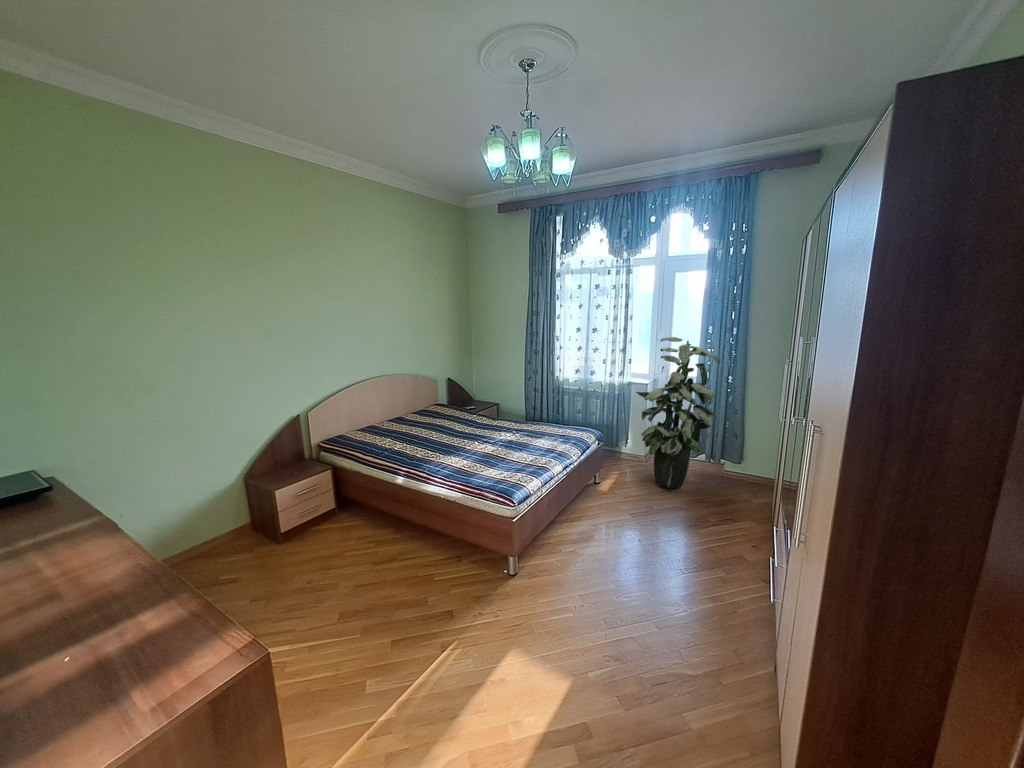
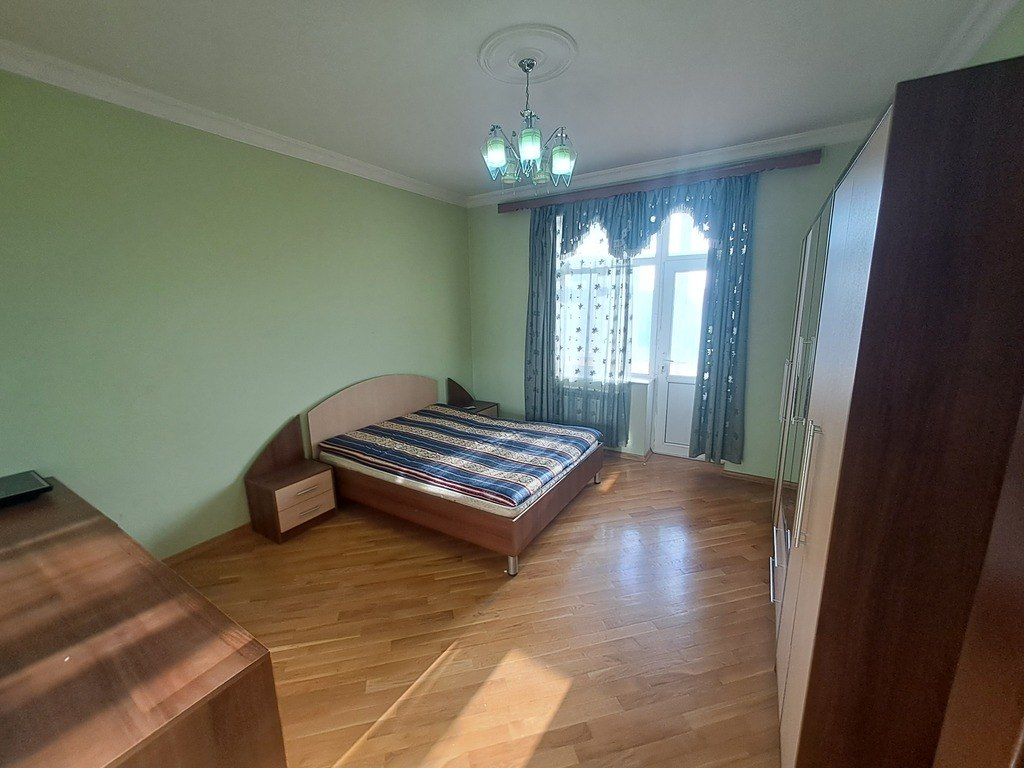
- indoor plant [635,336,721,489]
